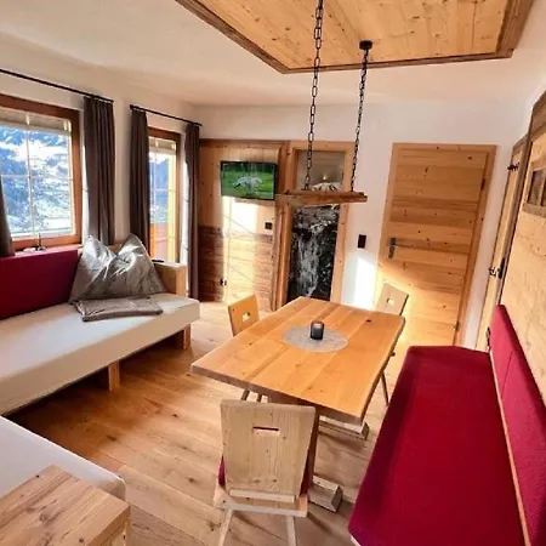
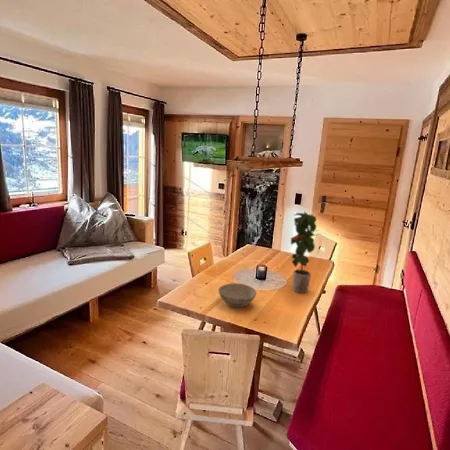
+ bowl [217,282,257,308]
+ potted plant [290,210,318,294]
